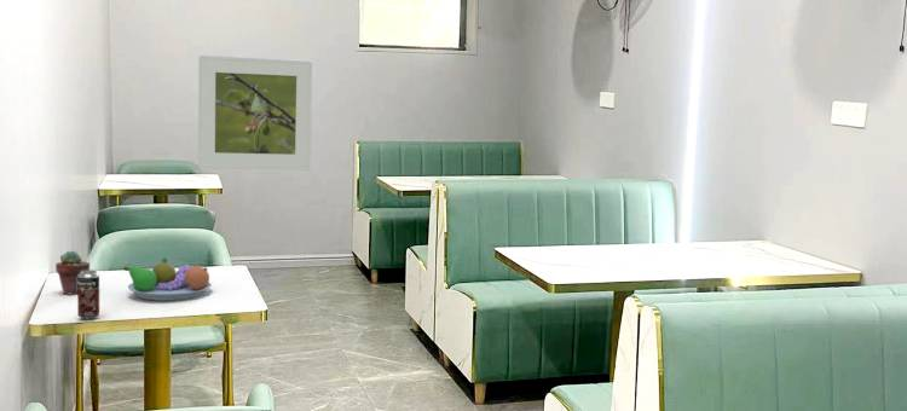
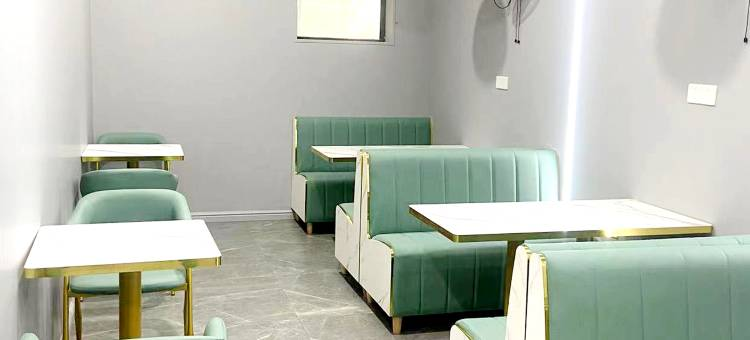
- fruit bowl [123,256,213,302]
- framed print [197,54,314,172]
- beverage can [76,270,100,320]
- potted succulent [54,250,91,295]
